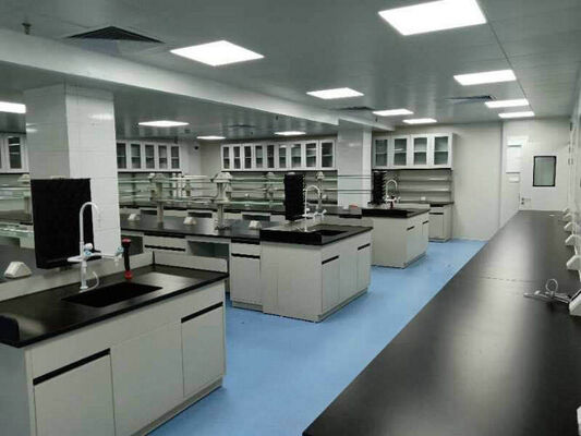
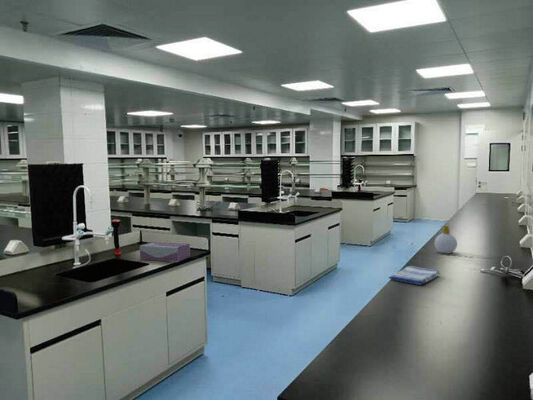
+ dish towel [388,265,441,286]
+ soap bottle [434,225,458,255]
+ tissue box [139,241,191,263]
